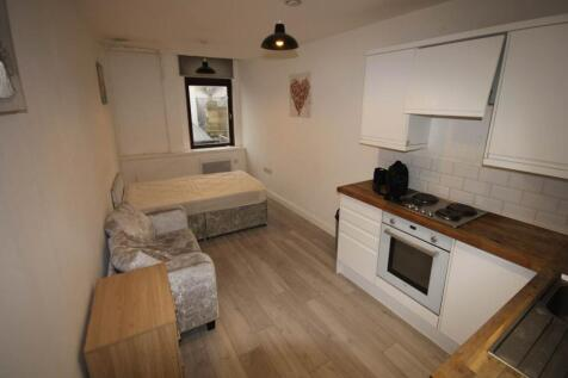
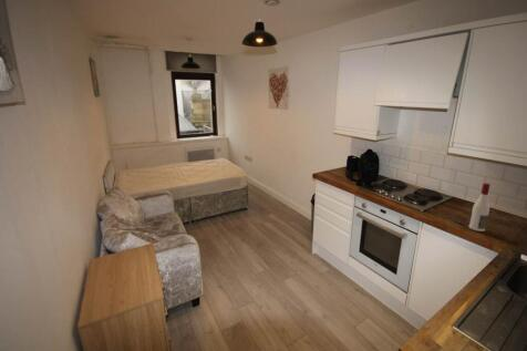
+ alcohol [468,182,492,233]
